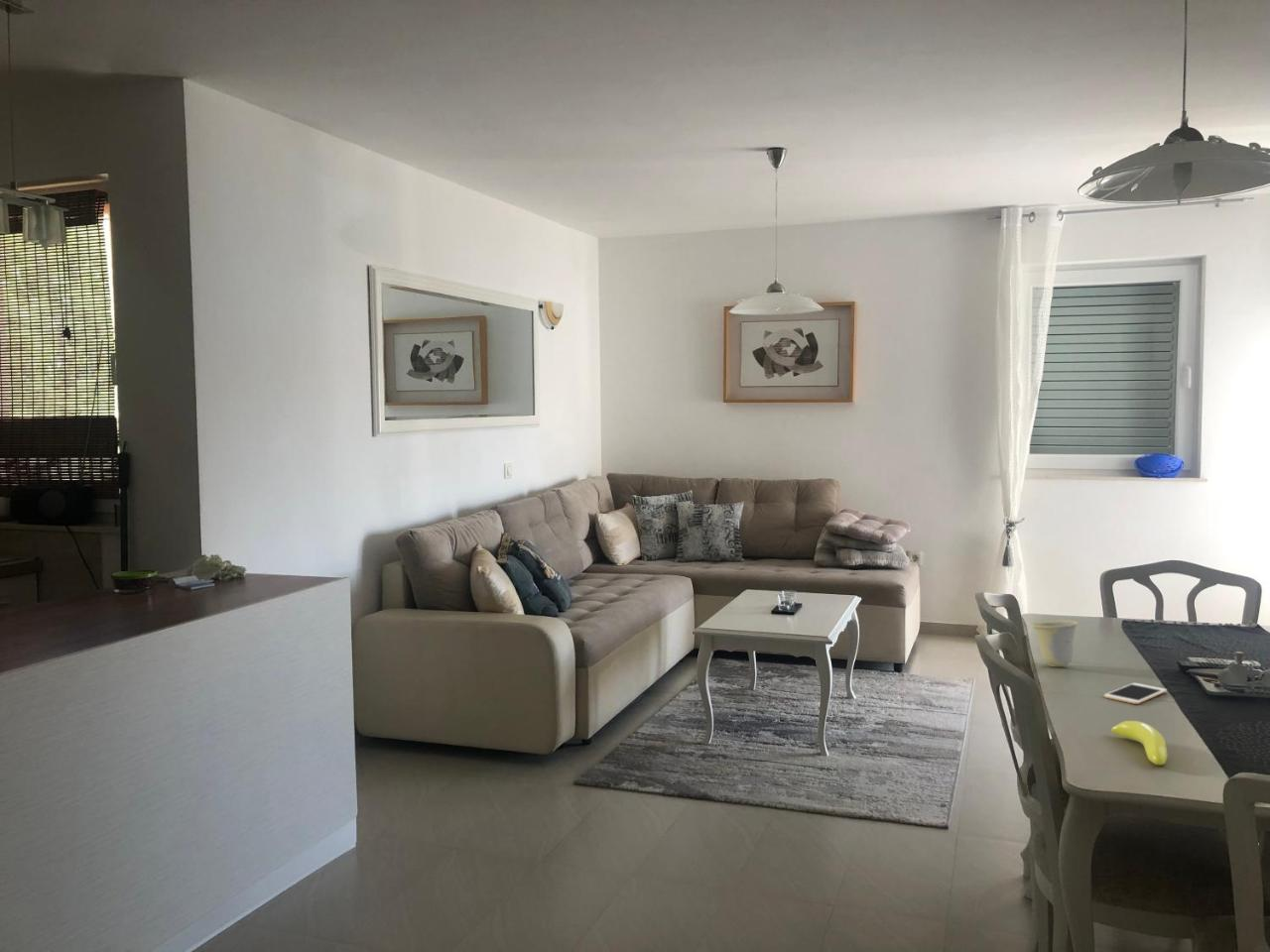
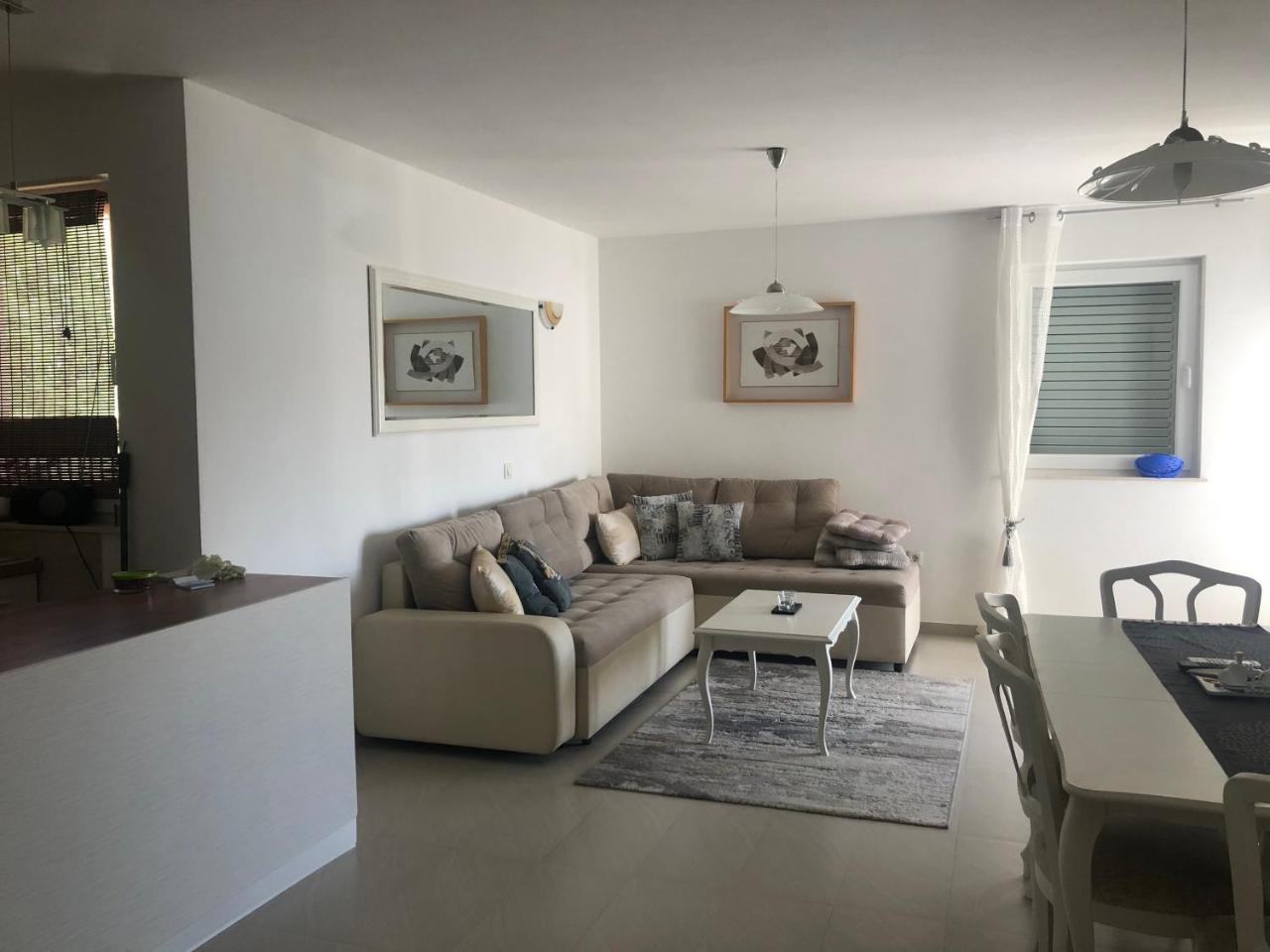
- banana [1110,720,1169,767]
- cell phone [1103,682,1168,705]
- cup [1029,619,1080,667]
